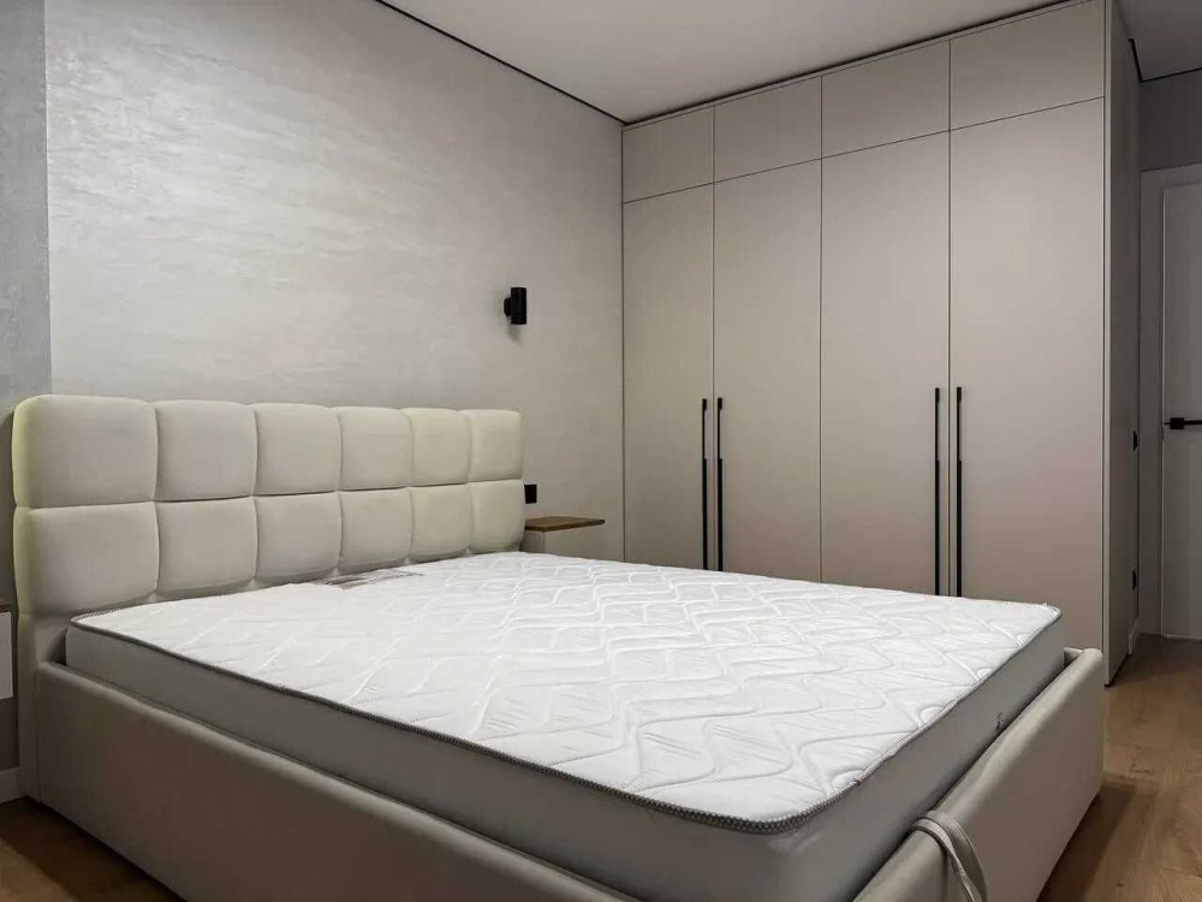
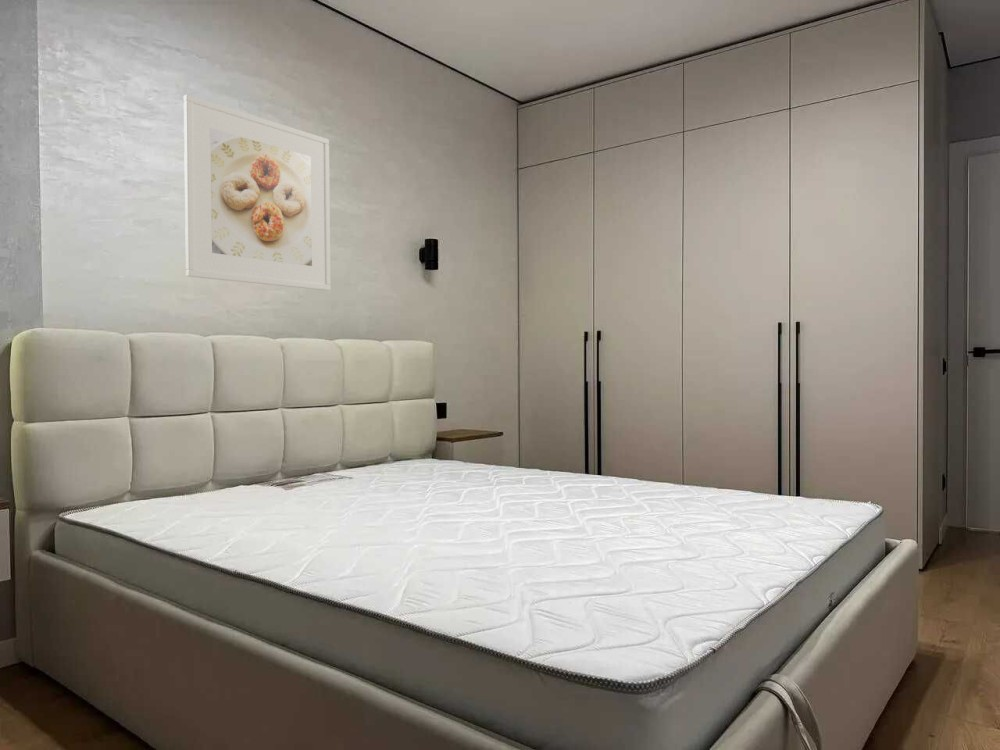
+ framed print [183,94,331,292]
